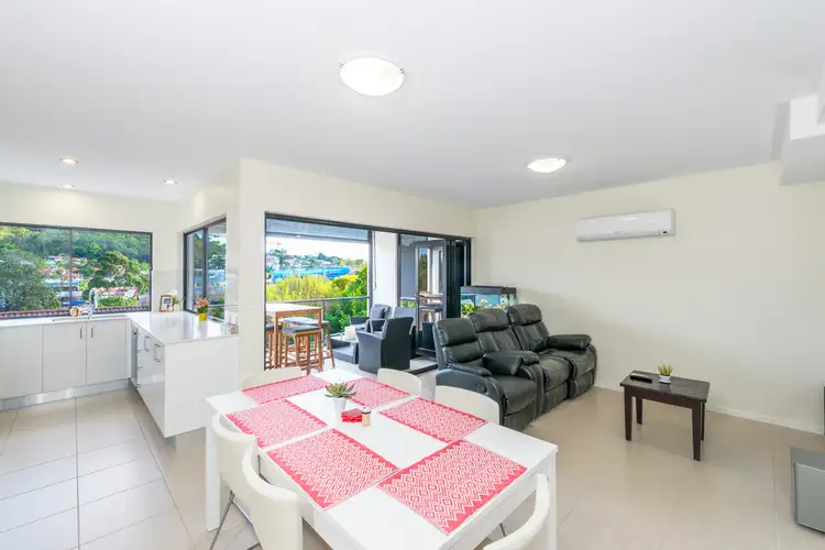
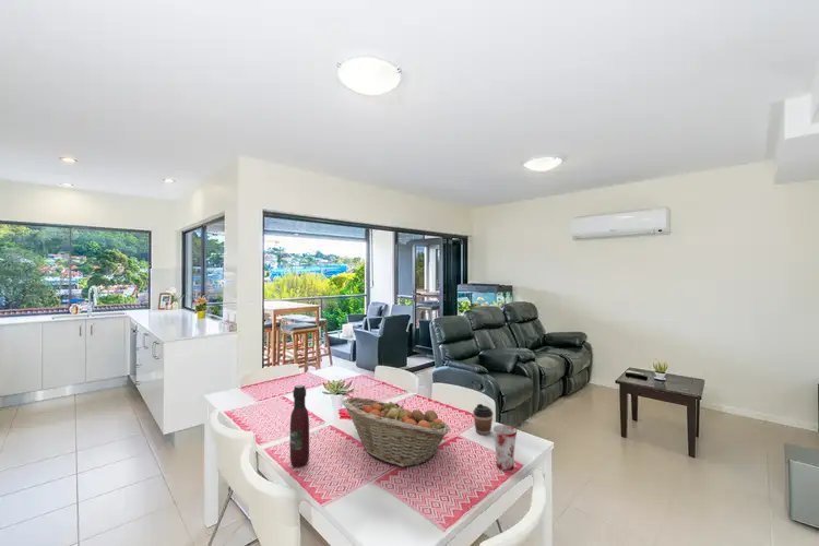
+ wine bottle [289,383,310,468]
+ mug [491,424,518,472]
+ fruit basket [342,396,451,468]
+ coffee cup [472,403,494,436]
